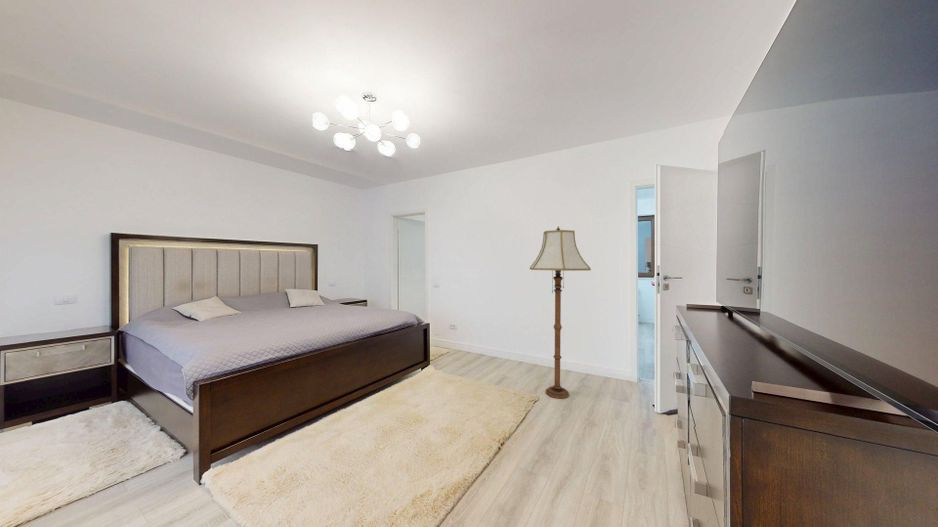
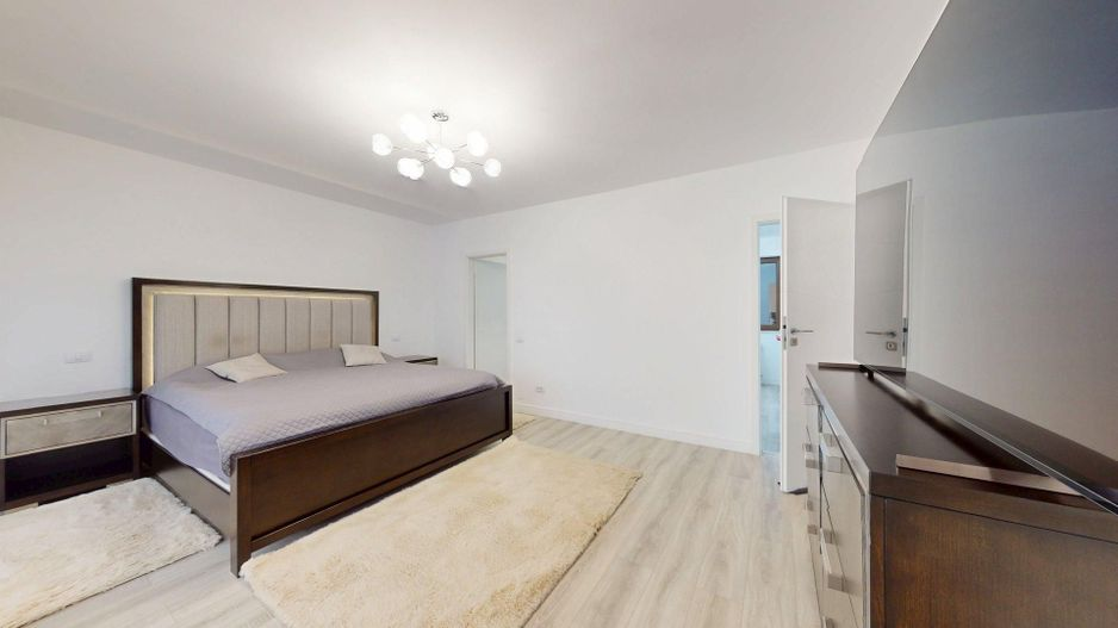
- floor lamp [529,225,592,399]
